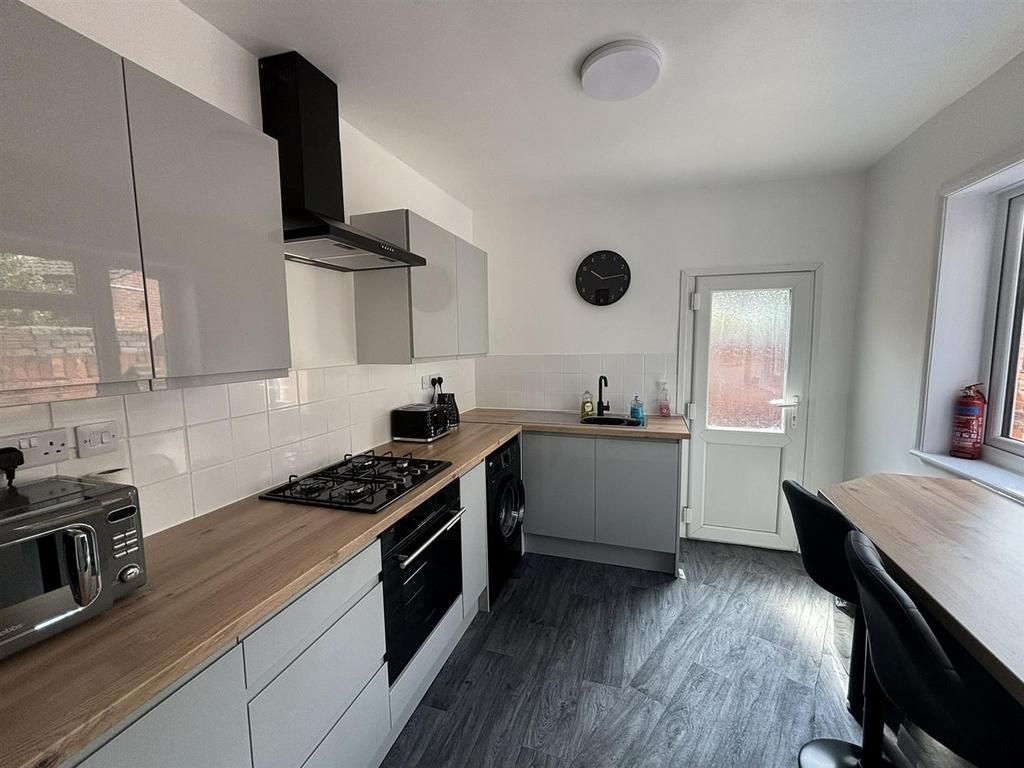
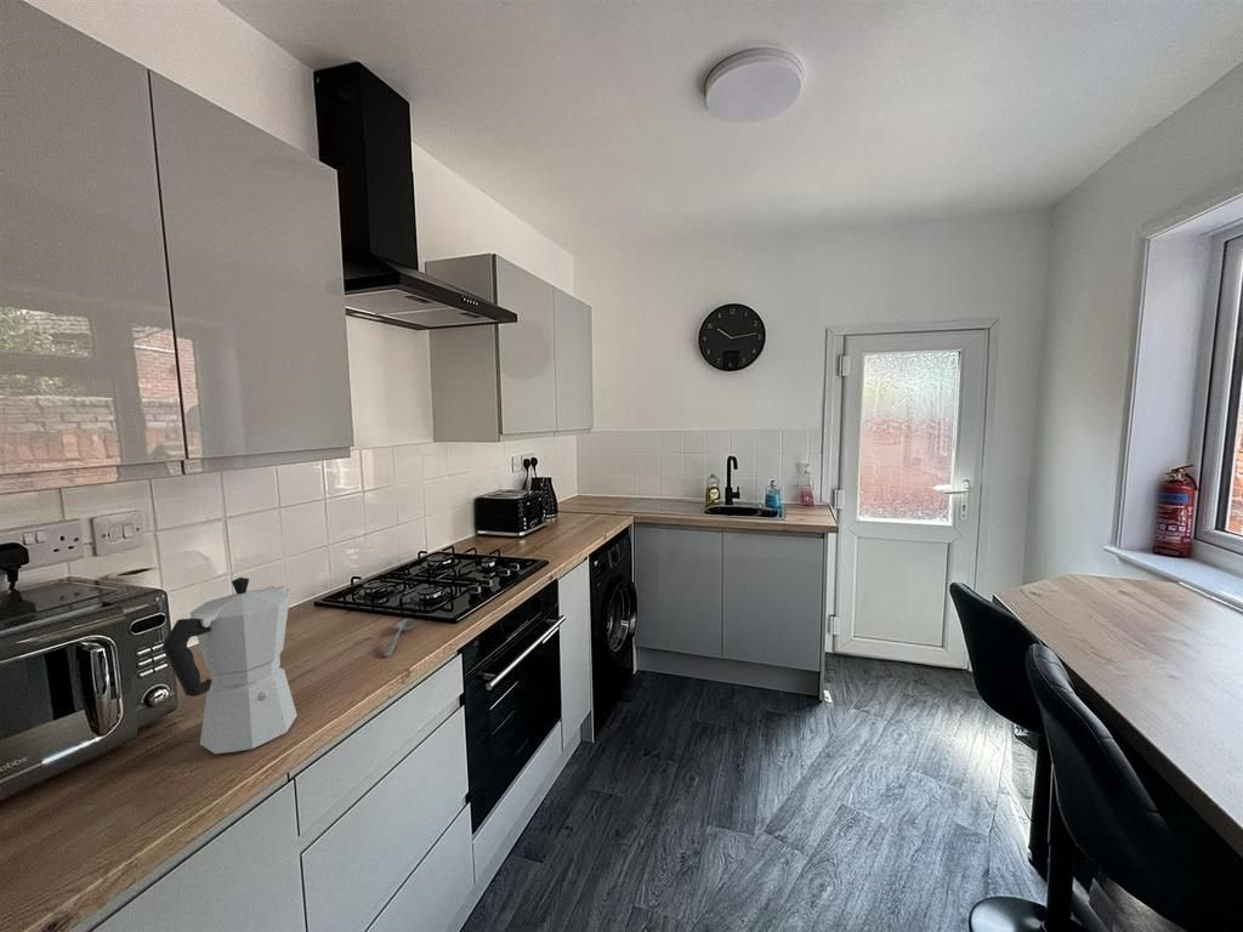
+ soupspoon [382,618,415,658]
+ moka pot [161,576,299,755]
